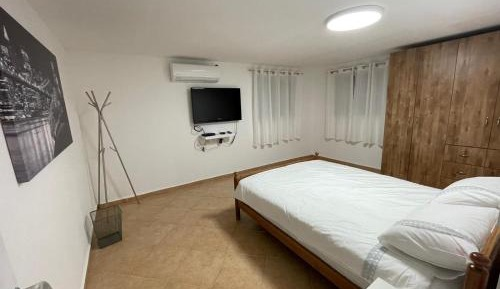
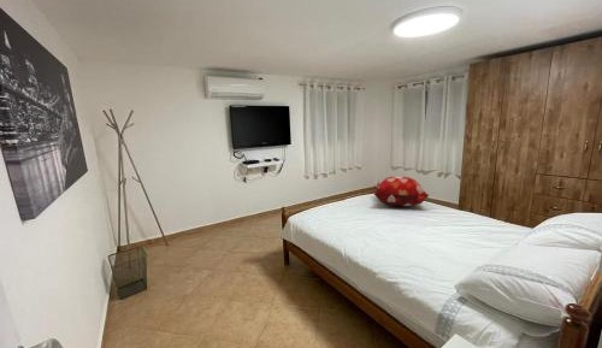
+ decorative pillow [373,175,431,207]
